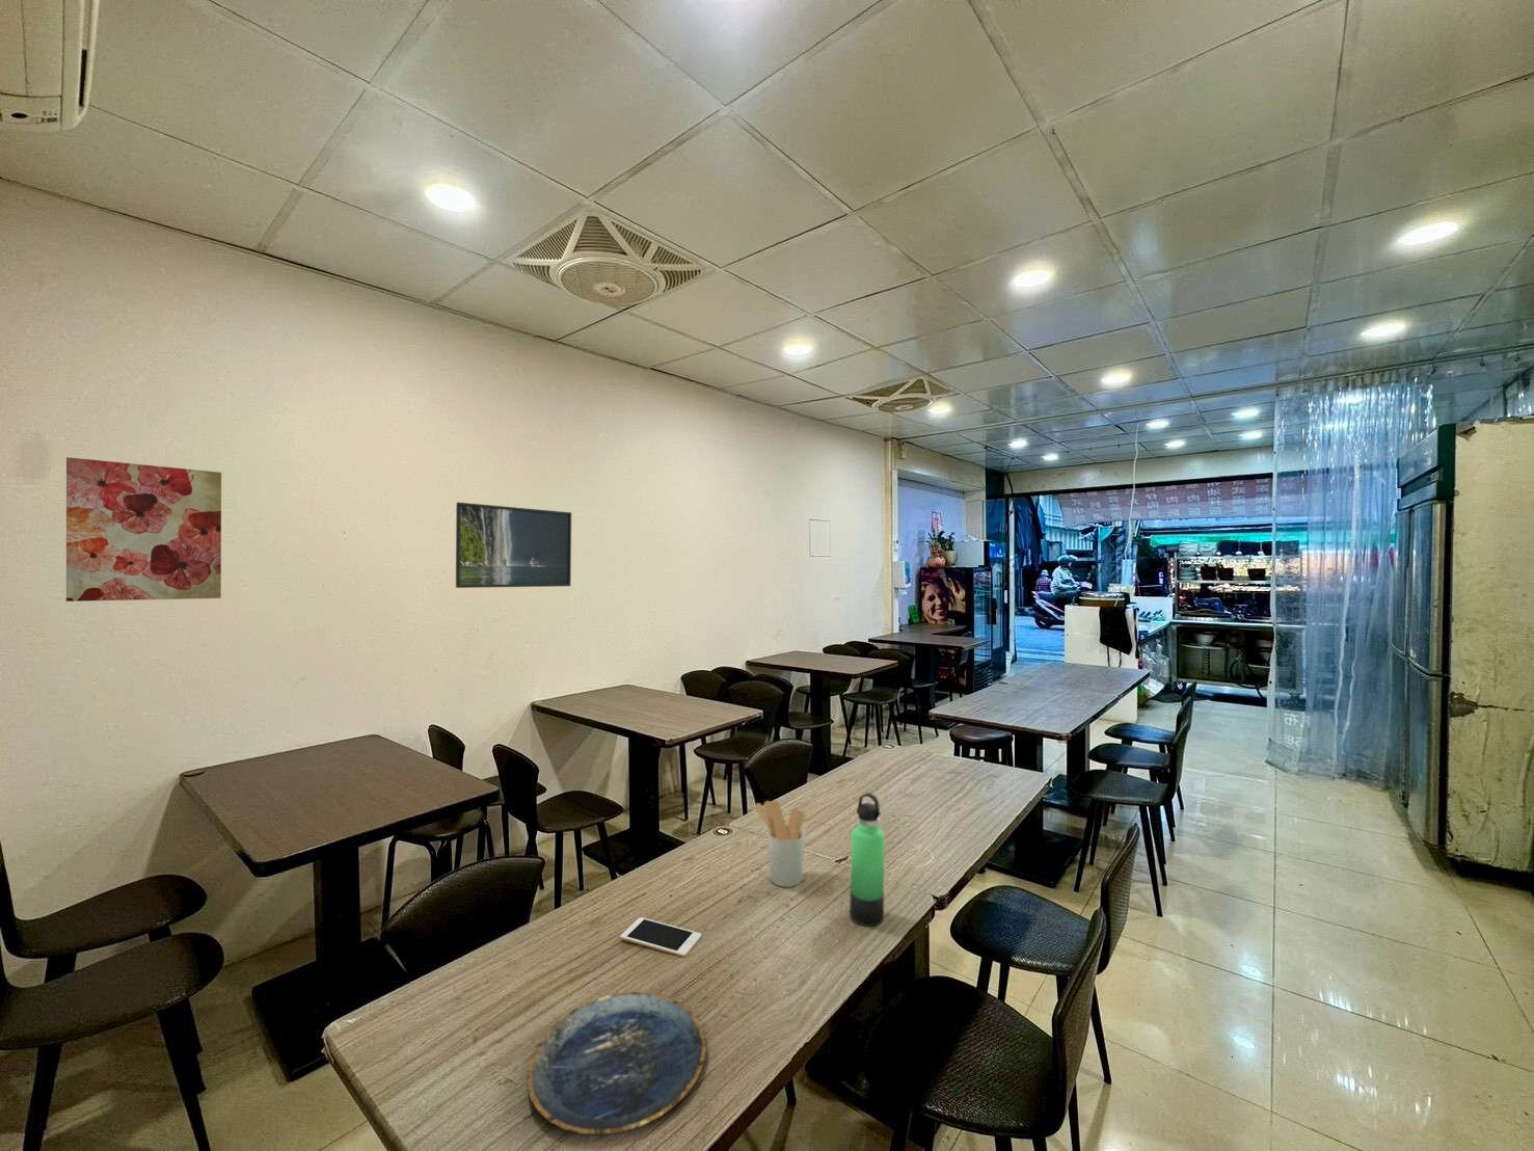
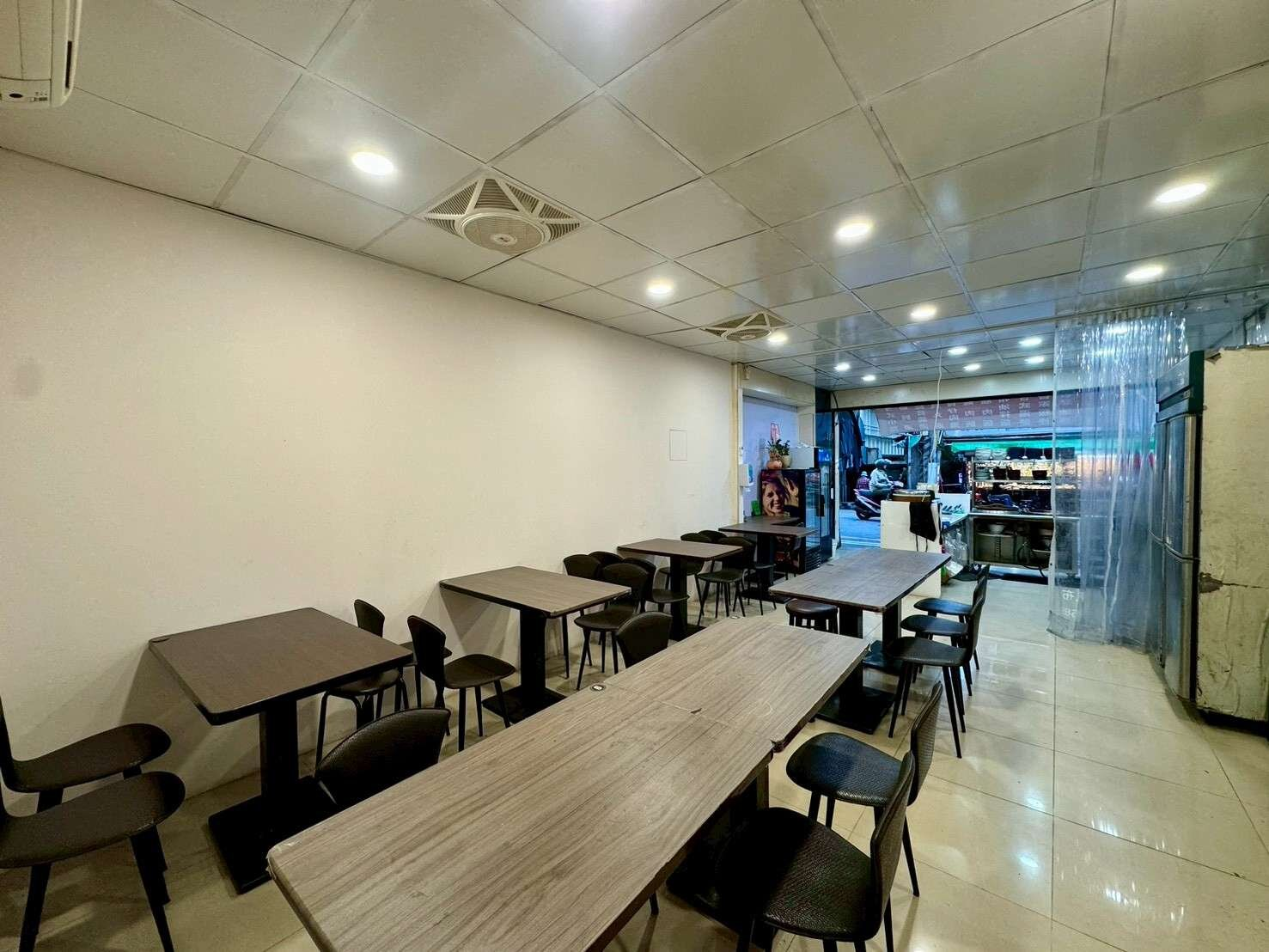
- cell phone [619,916,702,958]
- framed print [455,502,572,589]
- plate [527,991,707,1138]
- wall art [65,456,222,602]
- thermos bottle [849,792,886,926]
- utensil holder [754,799,807,889]
